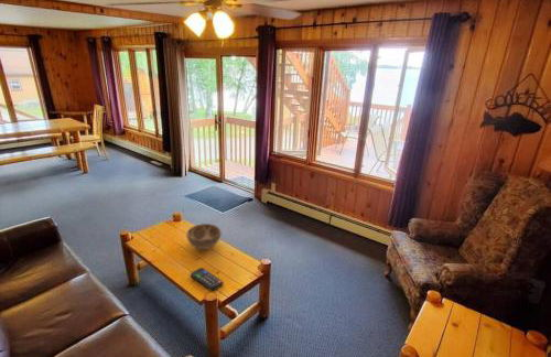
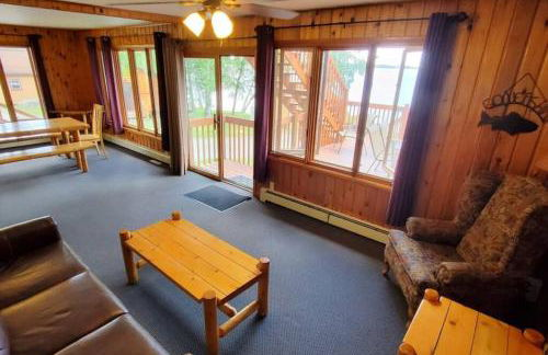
- decorative bowl [185,223,223,250]
- remote control [190,267,224,292]
